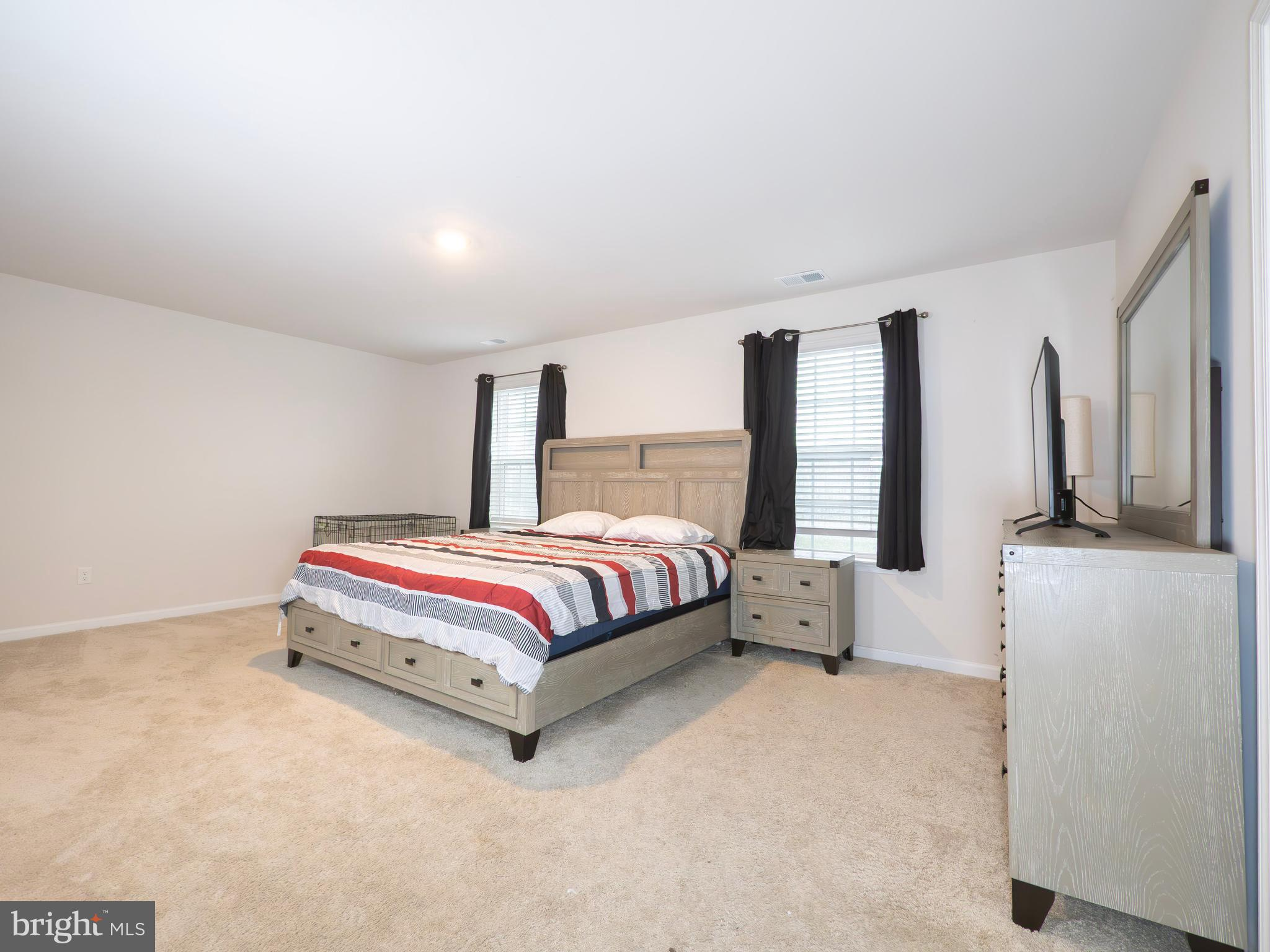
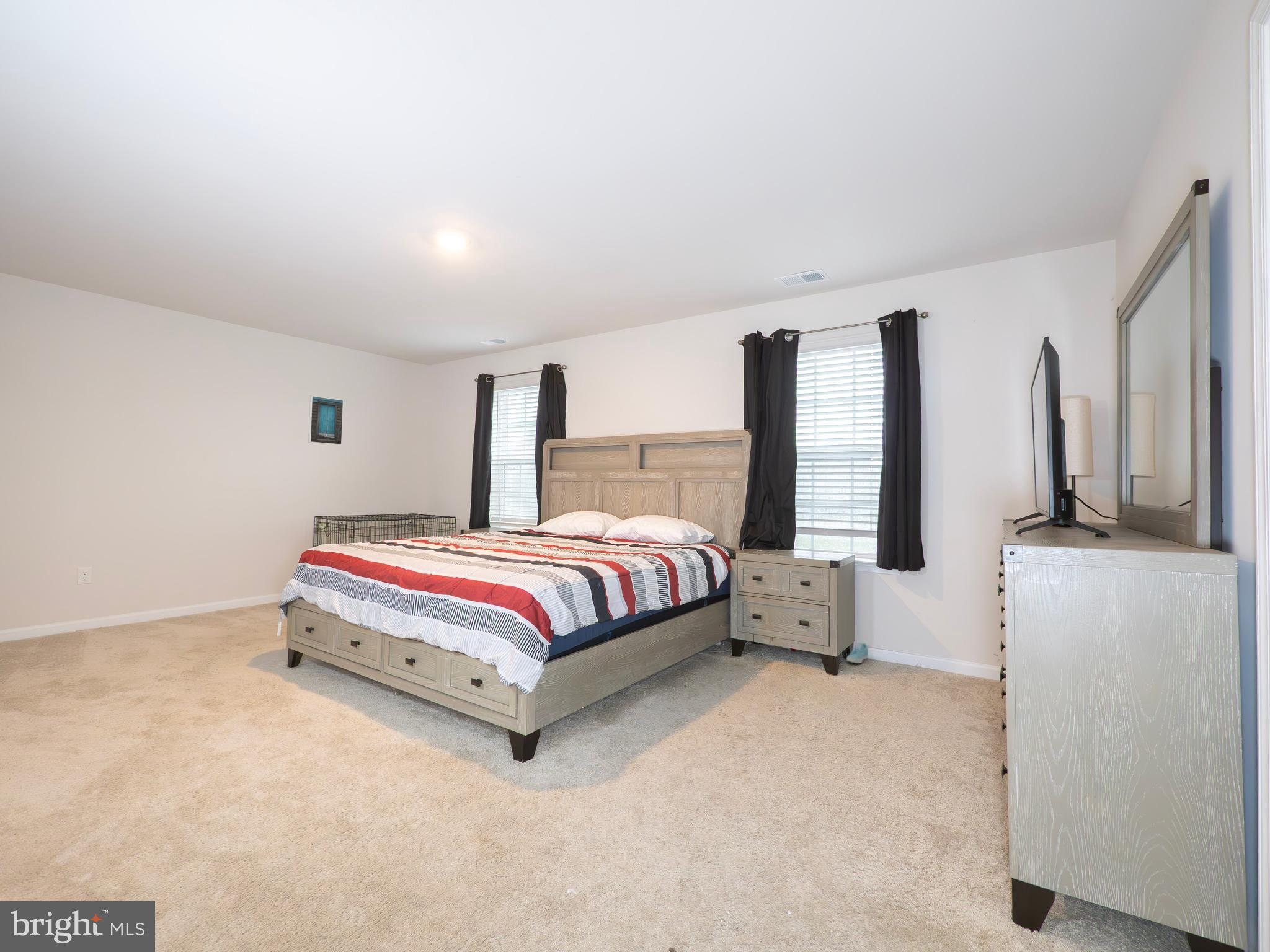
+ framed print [308,395,344,446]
+ sneaker [846,643,869,664]
